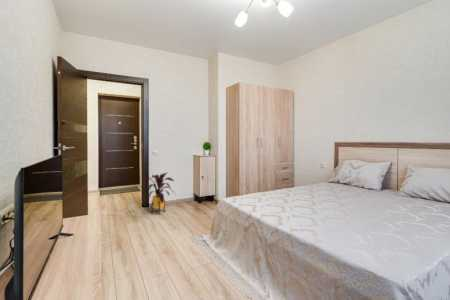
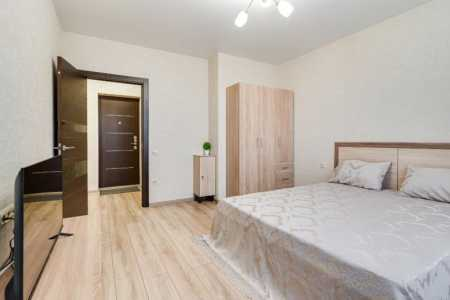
- house plant [140,172,177,215]
